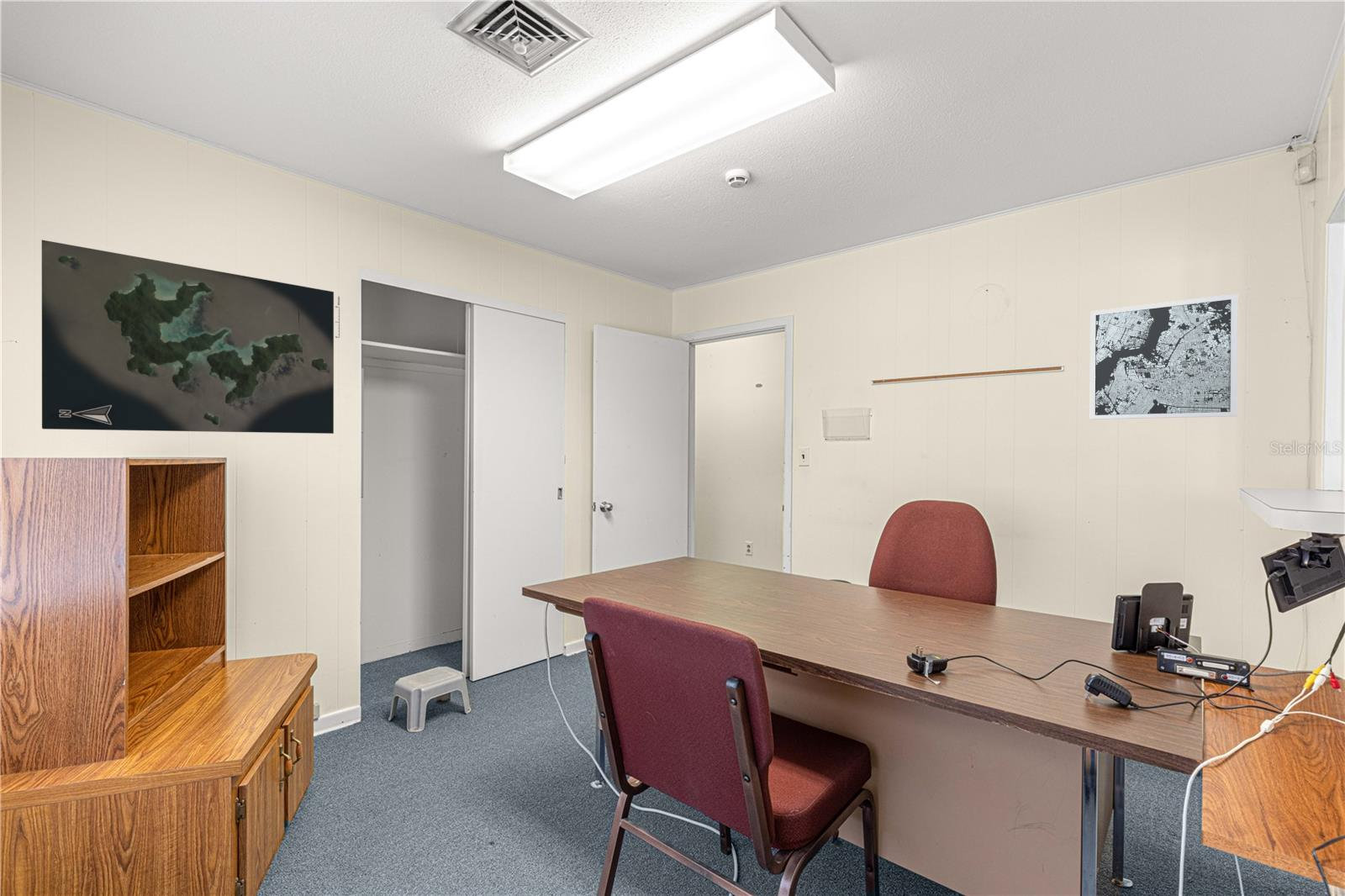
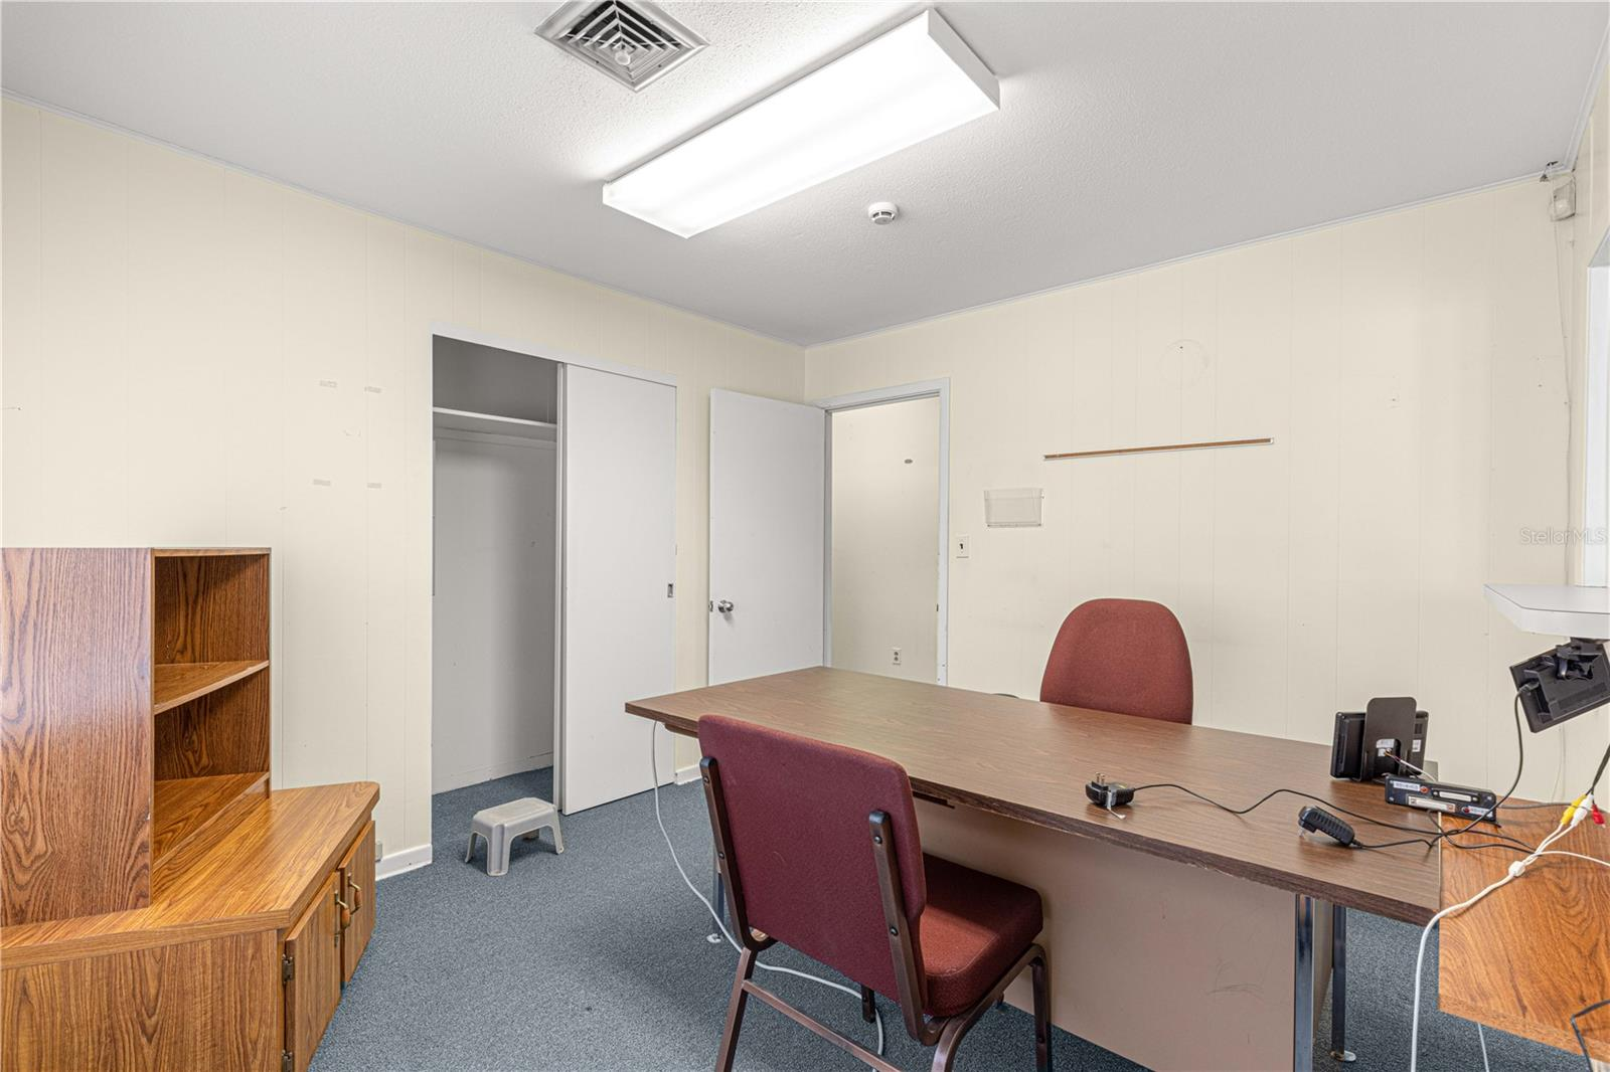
- wall art [1089,293,1238,420]
- map [41,239,340,435]
